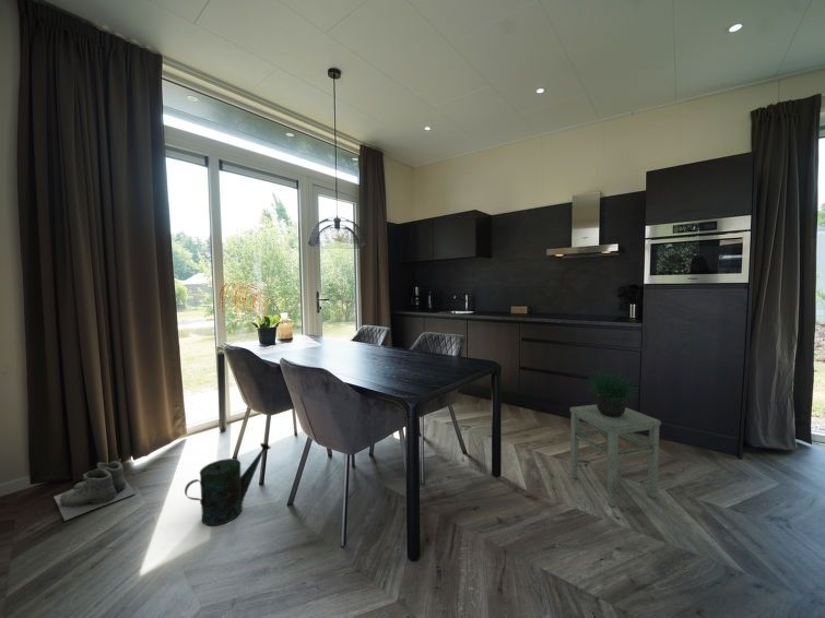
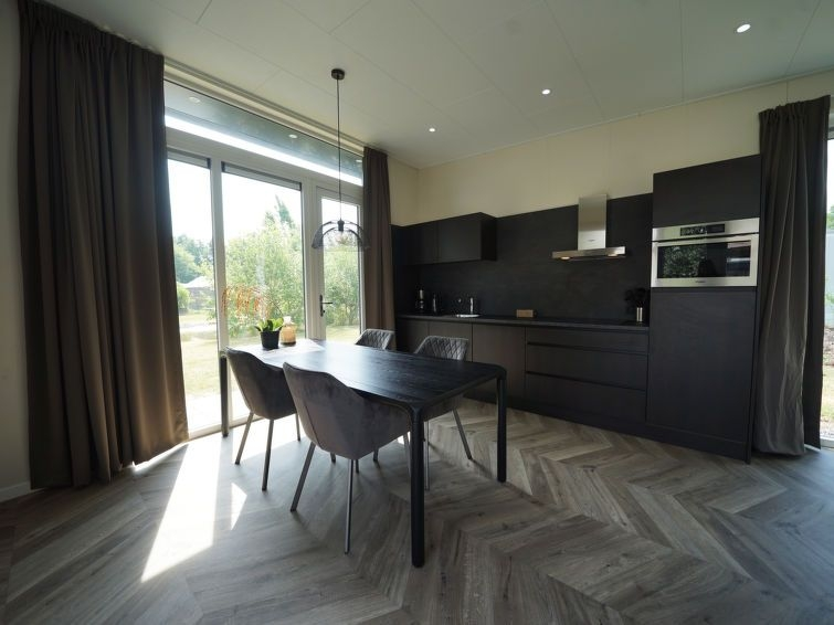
- stool [569,403,662,508]
- potted plant [582,359,640,417]
- watering can [184,442,271,526]
- boots [54,460,138,522]
